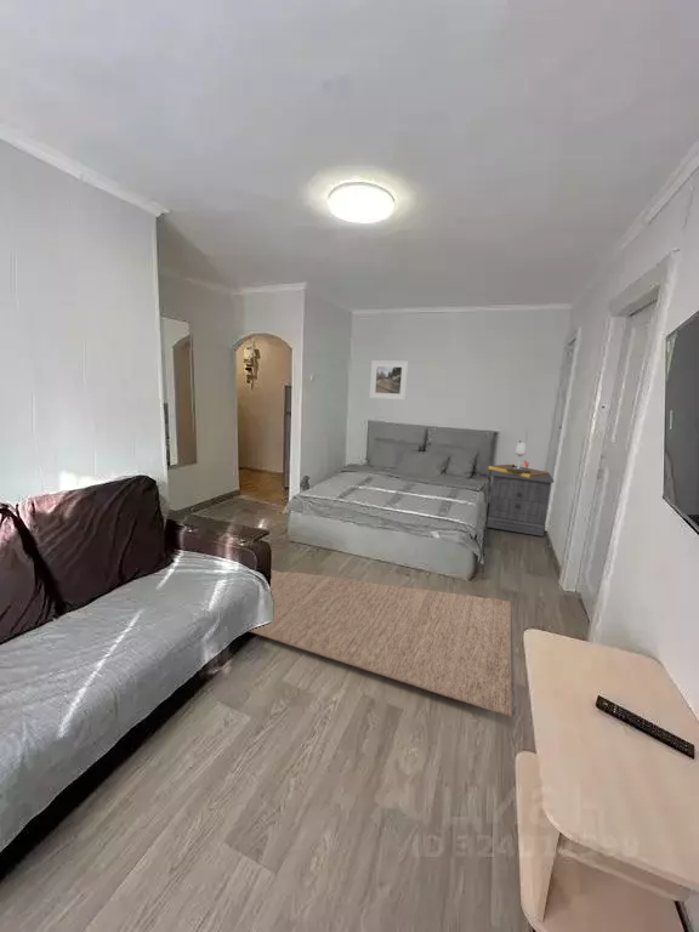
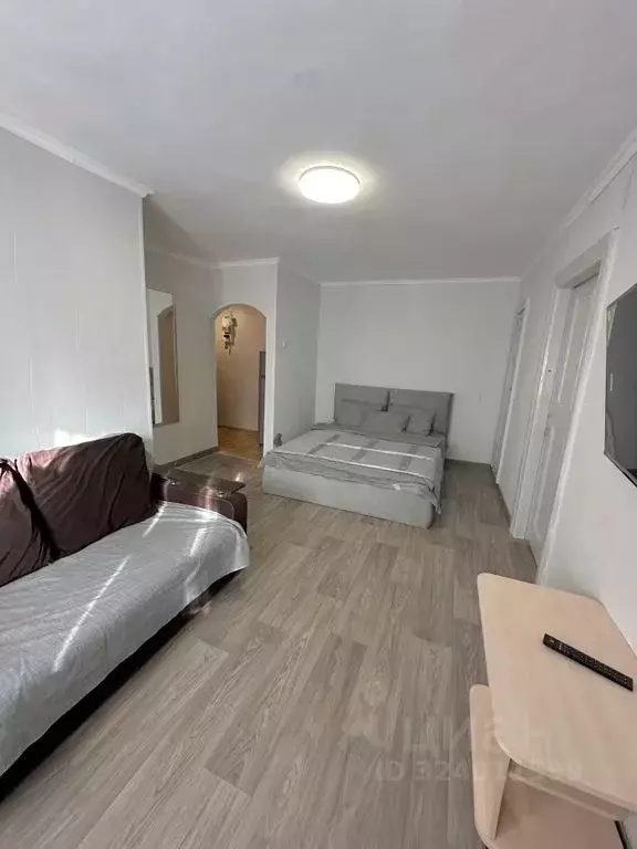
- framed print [369,359,410,402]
- nightstand [485,470,556,538]
- rug [249,569,513,718]
- cocktail glass [488,439,550,478]
